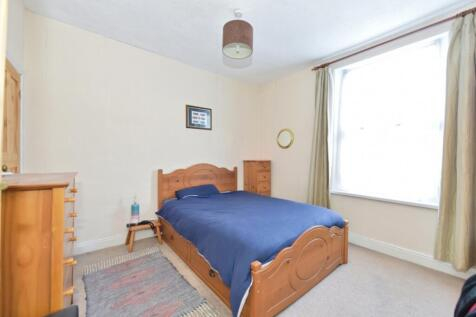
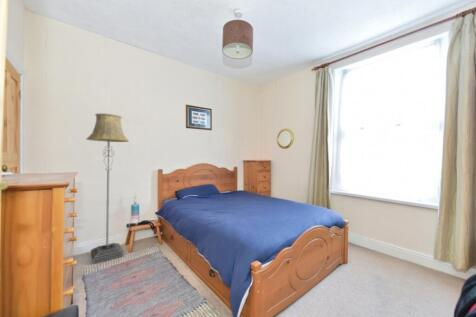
+ floor lamp [85,112,130,265]
